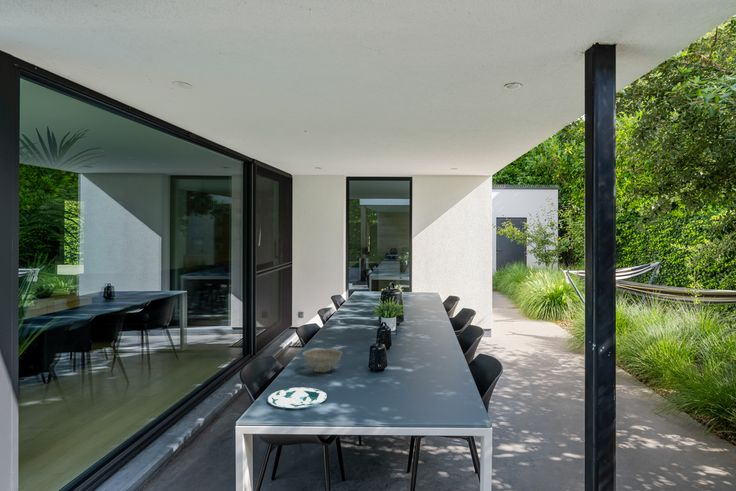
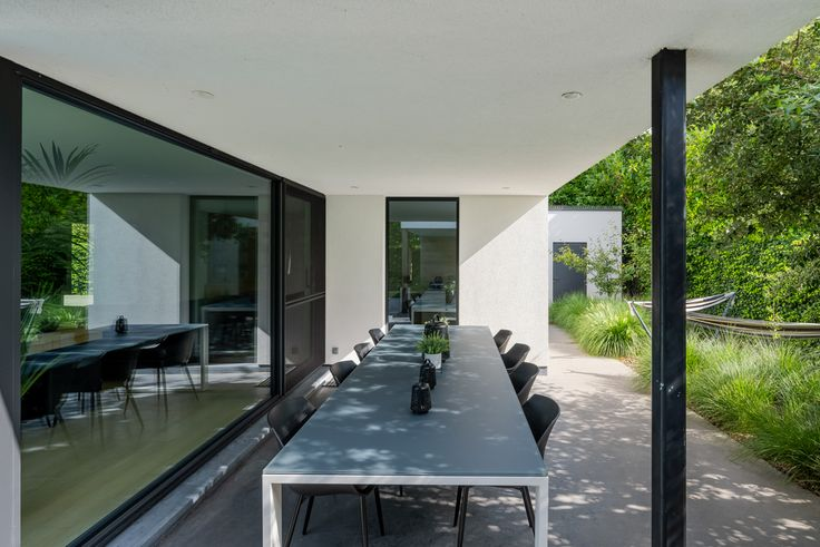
- plate [266,387,328,409]
- decorative bowl [302,348,343,373]
